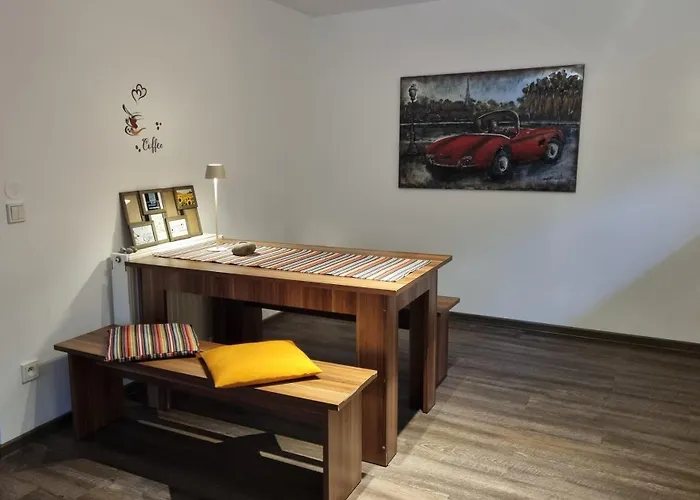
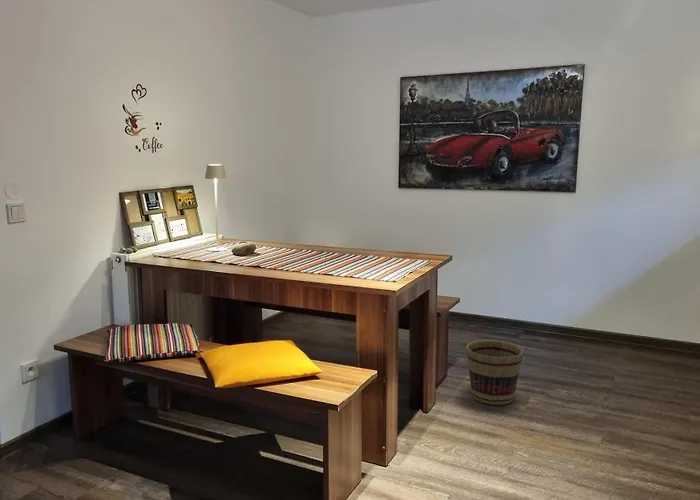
+ basket [465,339,524,406]
